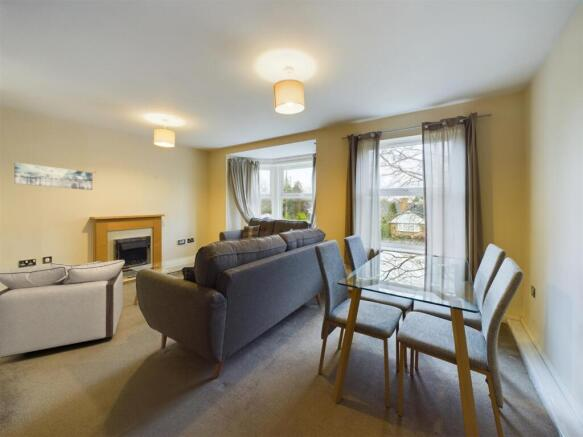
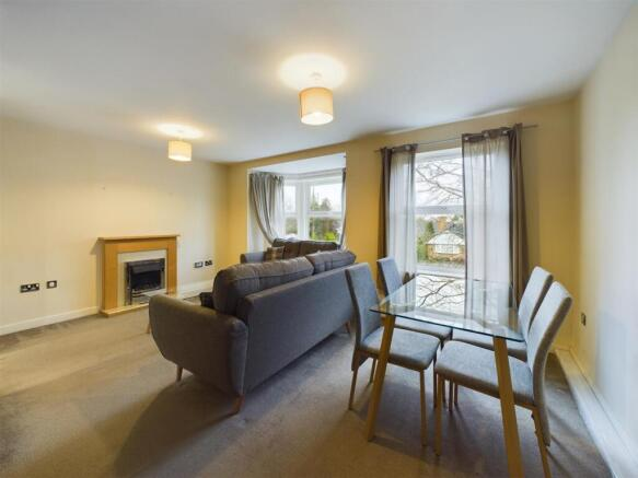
- wall art [13,161,94,191]
- armchair [0,259,126,359]
